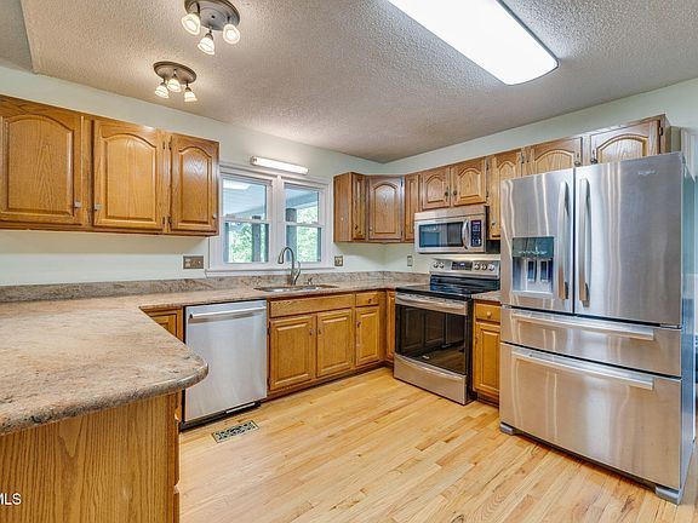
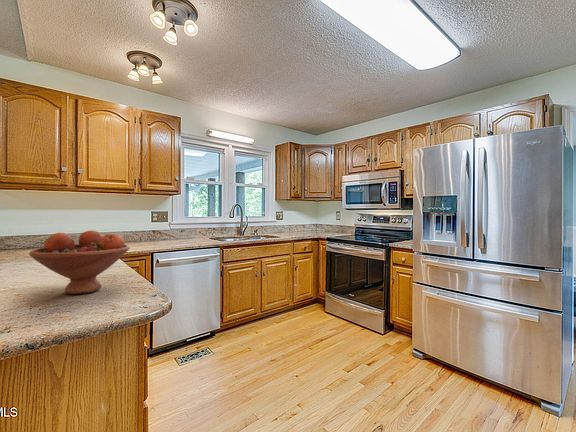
+ fruit bowl [28,229,130,295]
